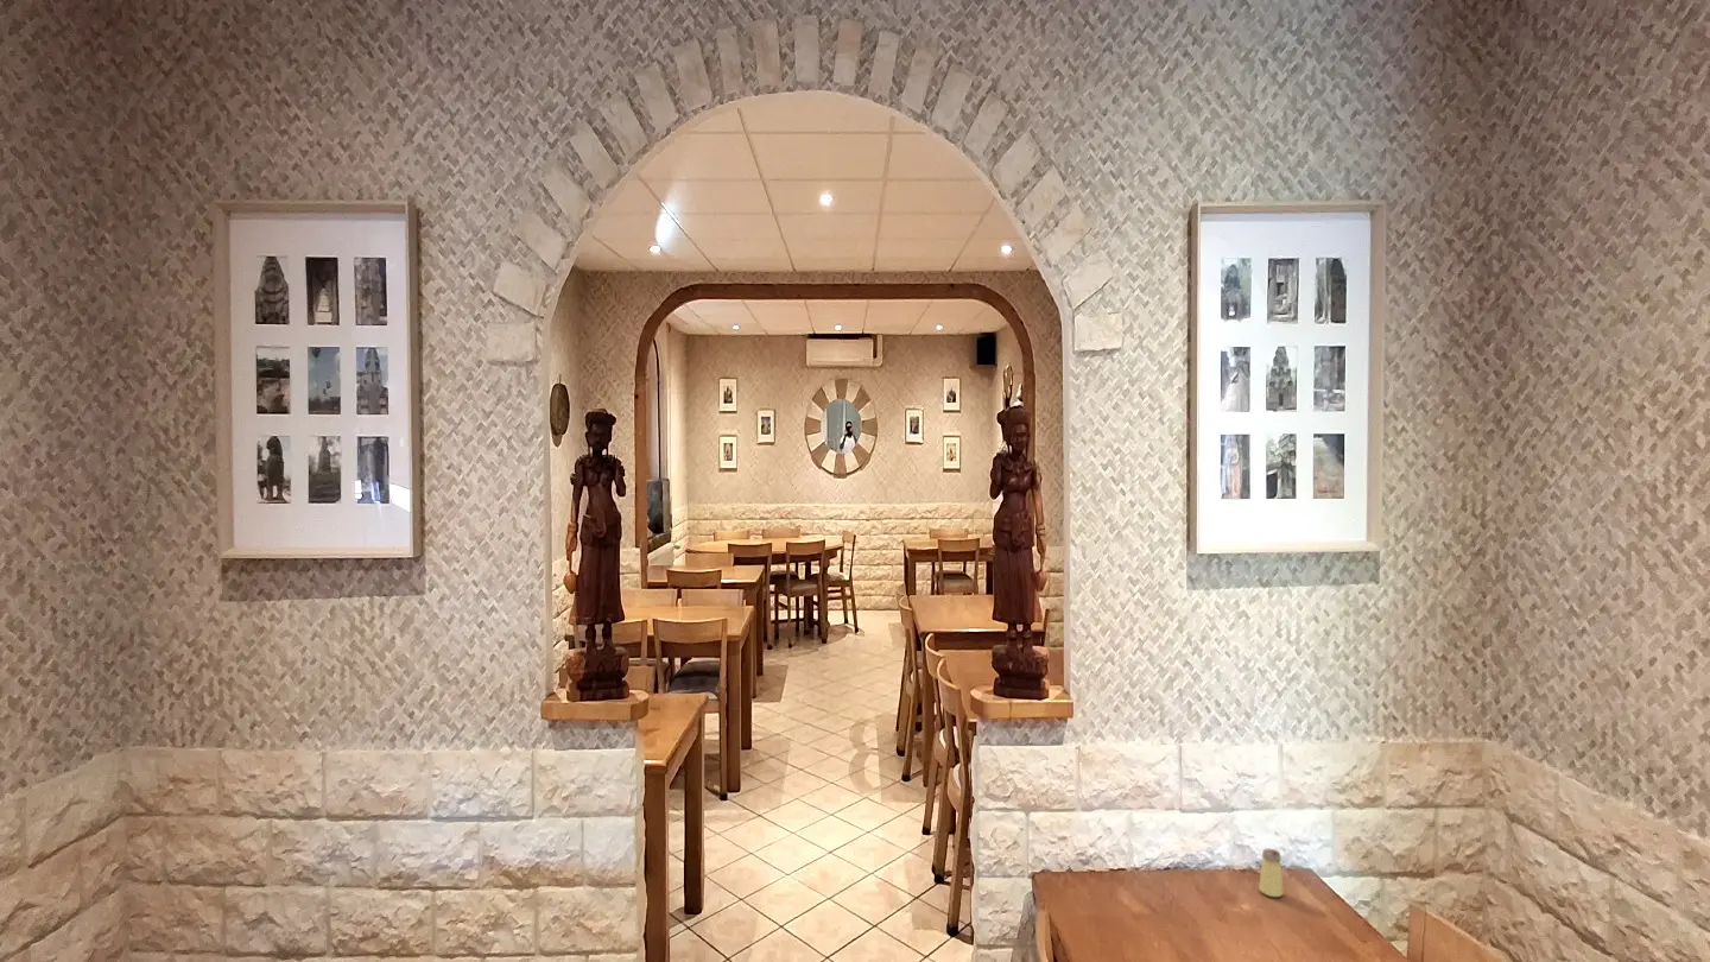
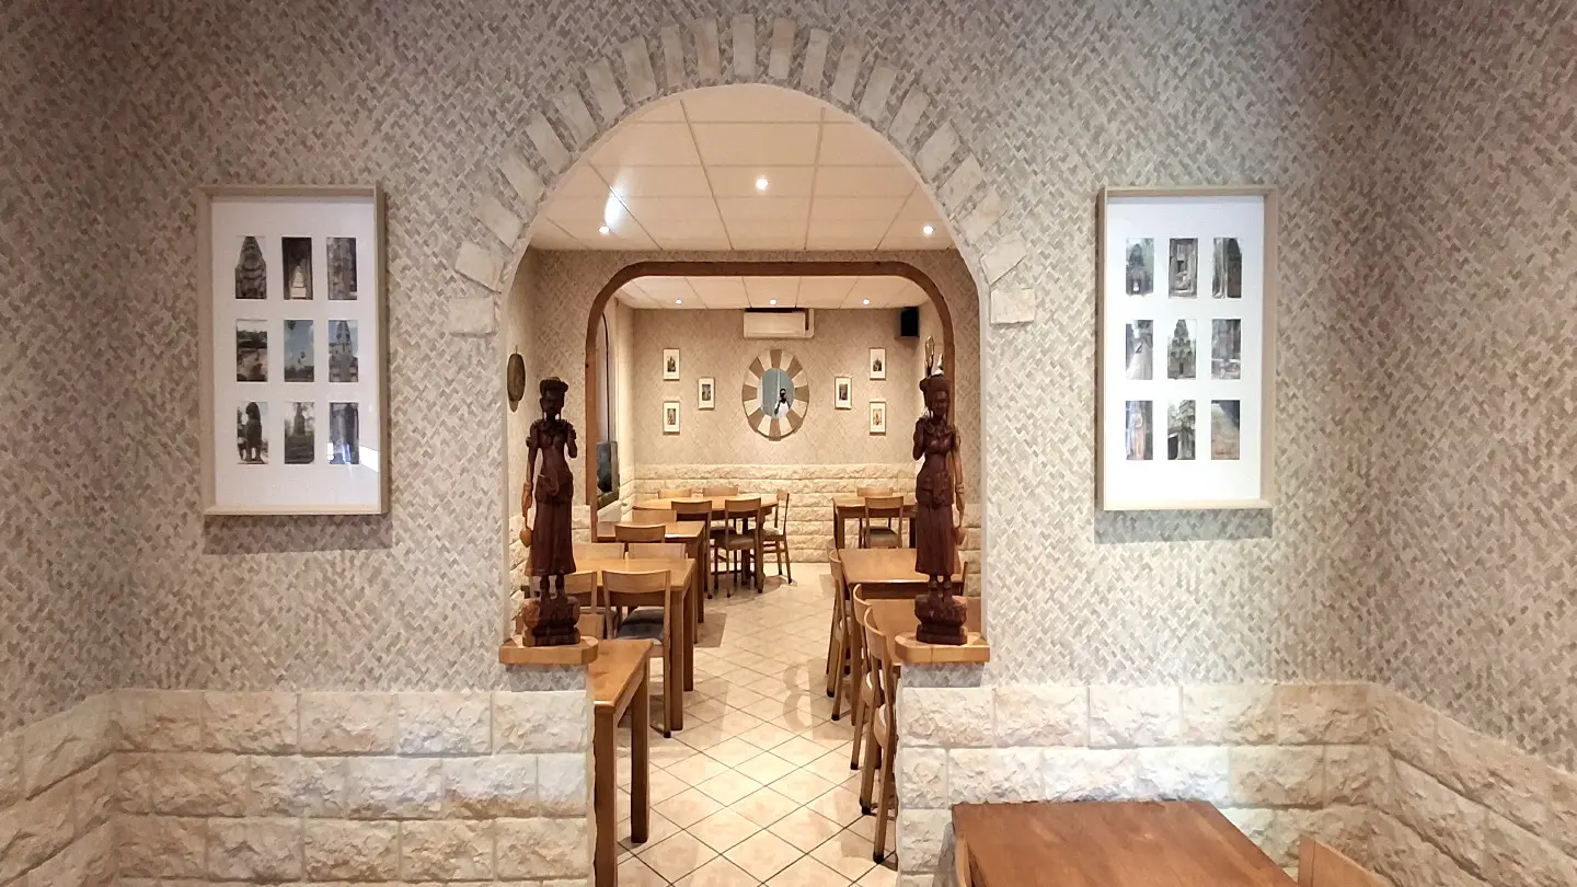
- saltshaker [1258,848,1285,898]
